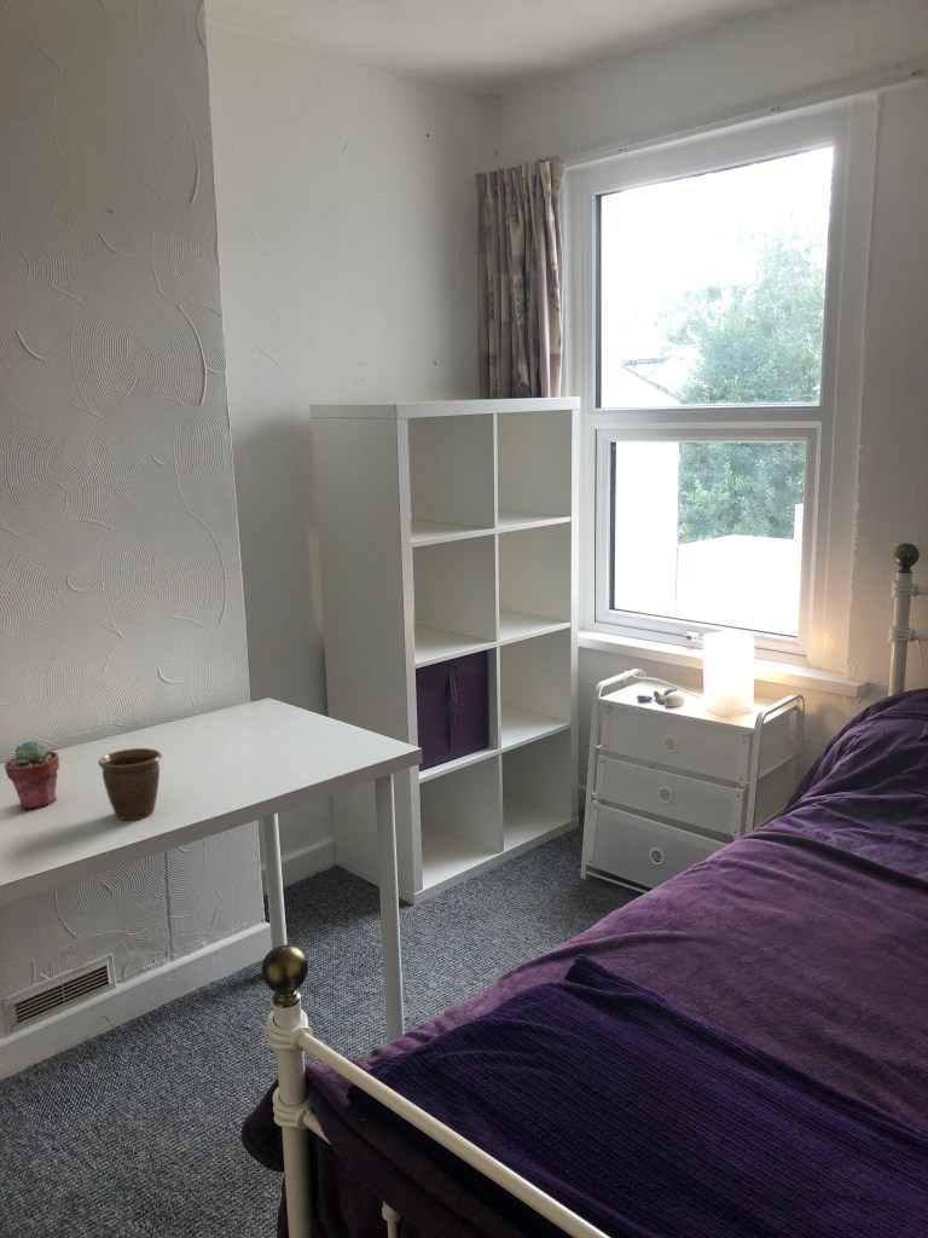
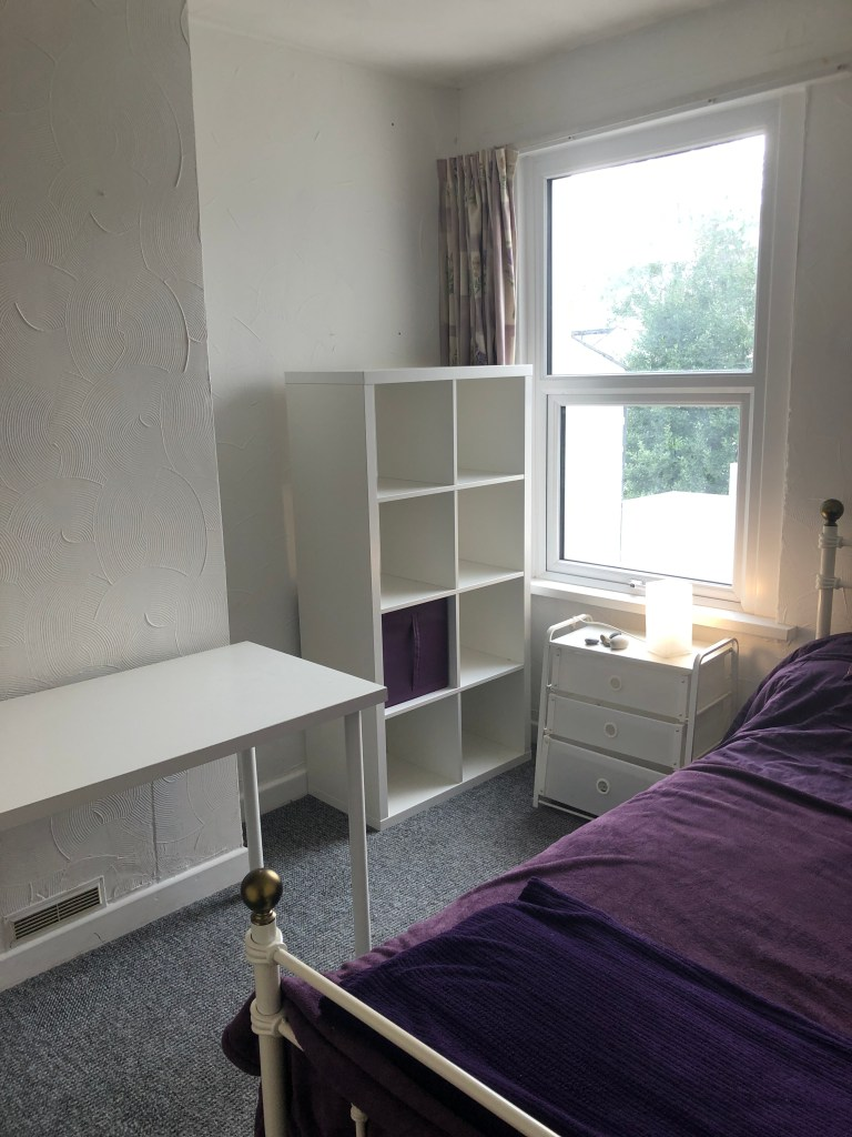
- potted succulent [4,740,60,810]
- mug [97,747,163,821]
